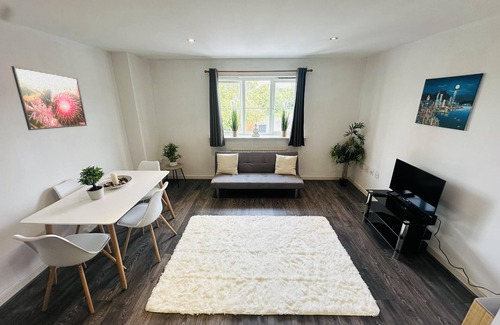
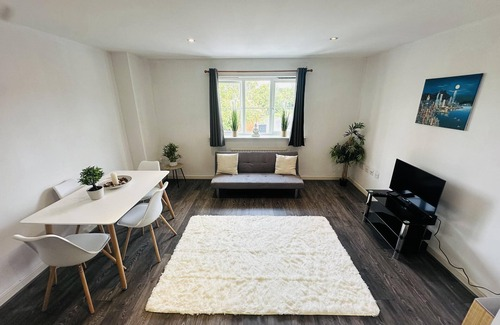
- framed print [10,65,88,131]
